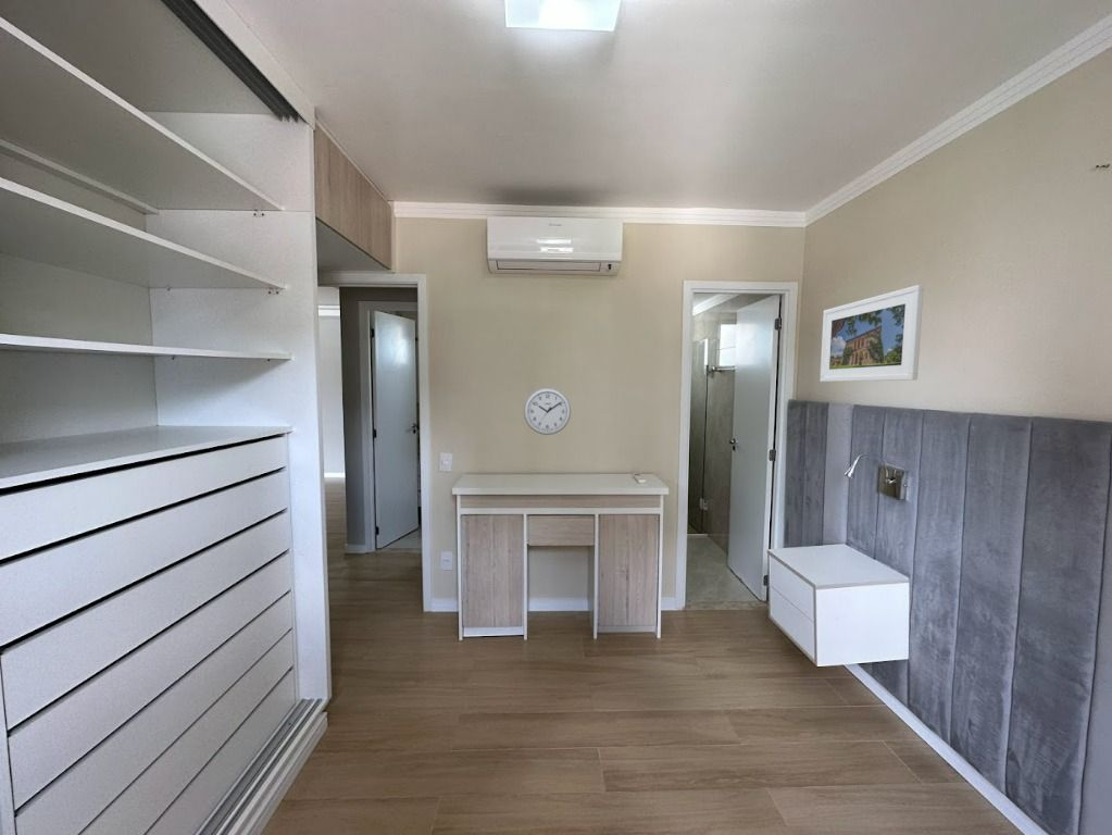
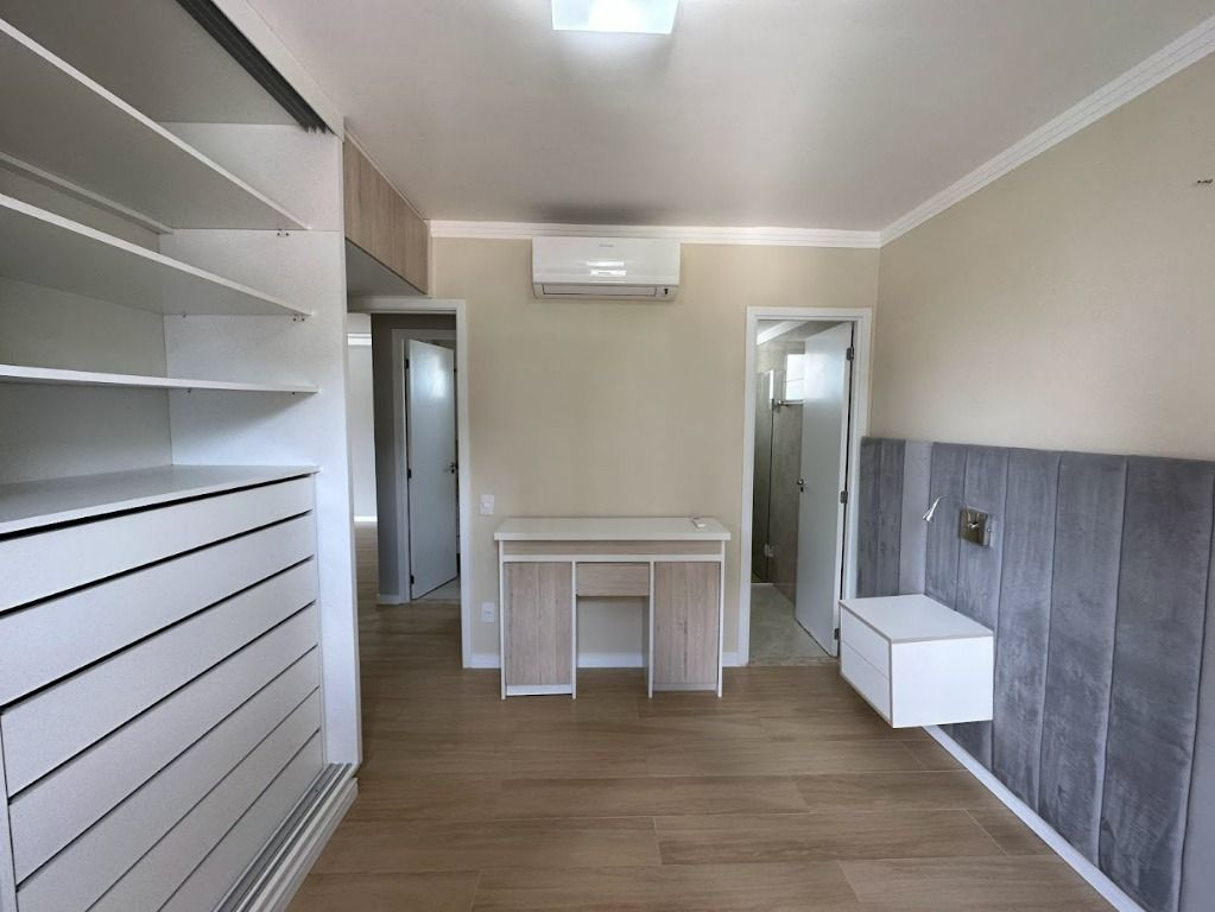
- wall clock [523,387,572,436]
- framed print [819,284,925,383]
